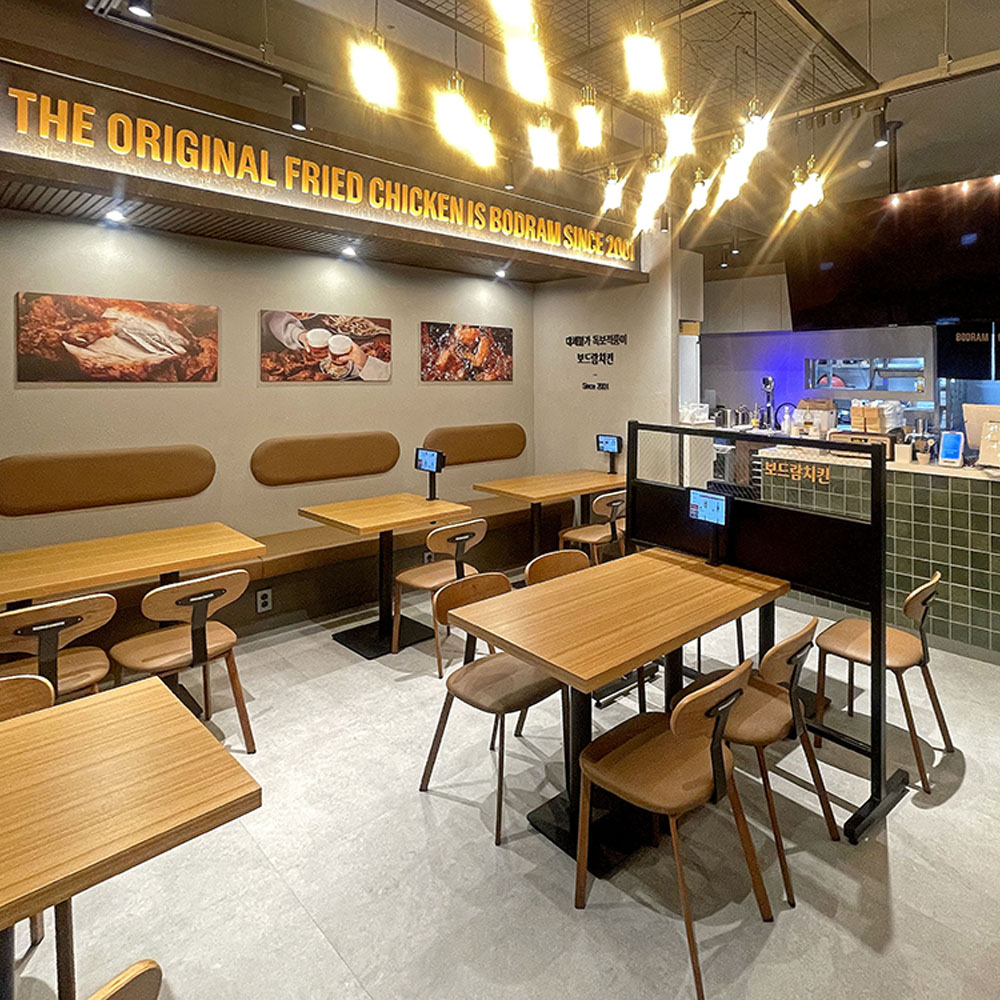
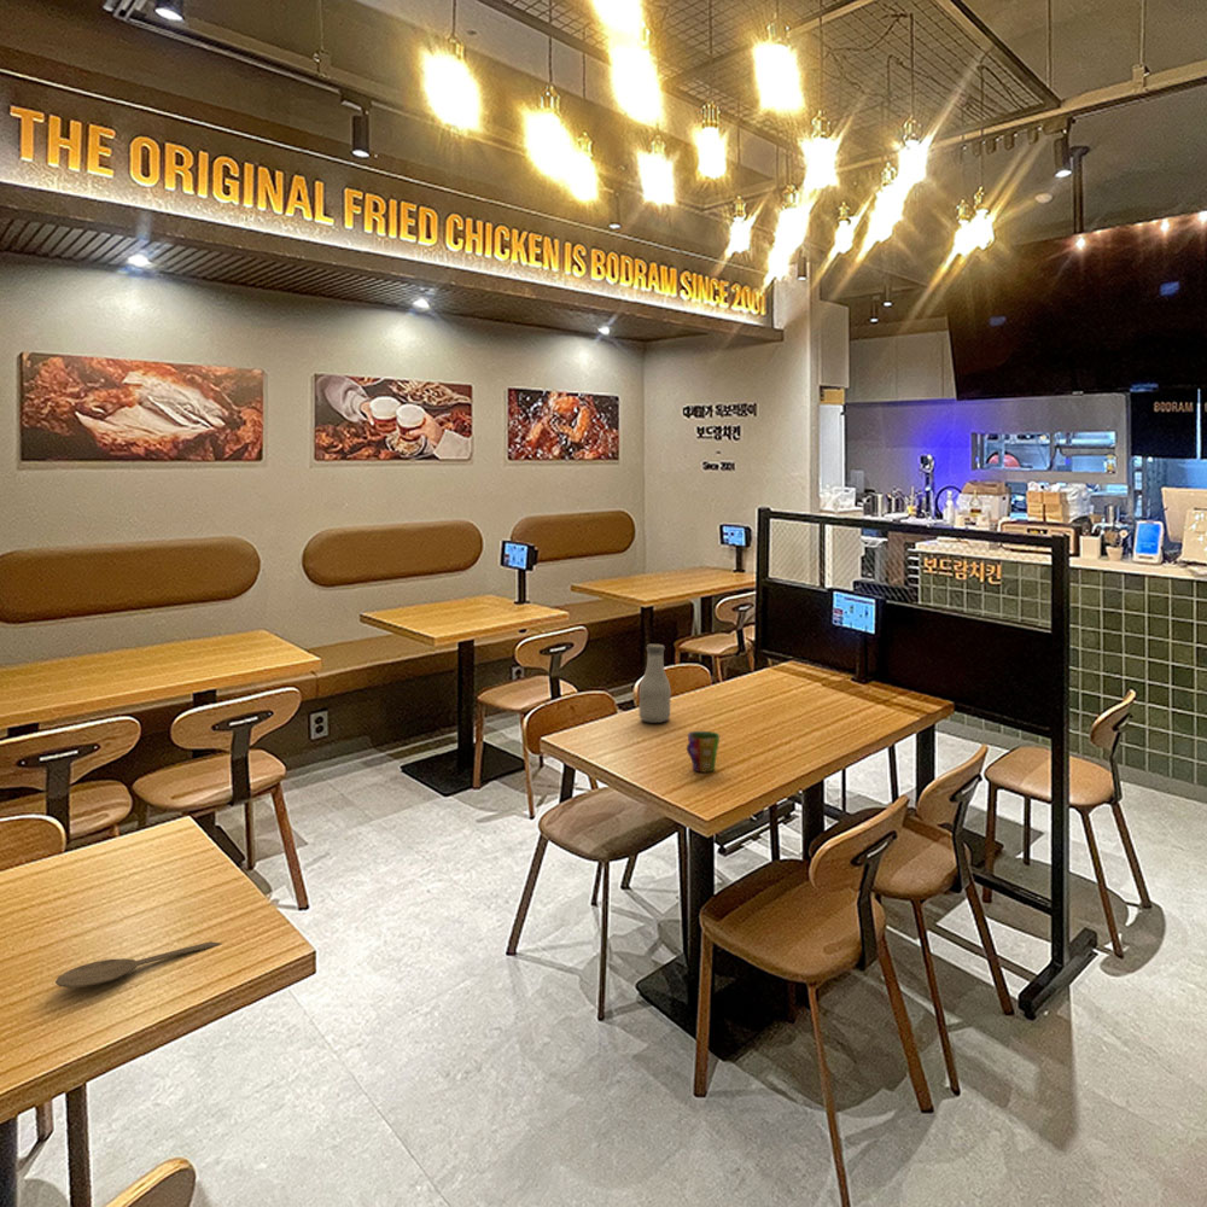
+ cup [686,730,721,774]
+ bottle [639,643,672,724]
+ wooden spoon [54,940,222,989]
